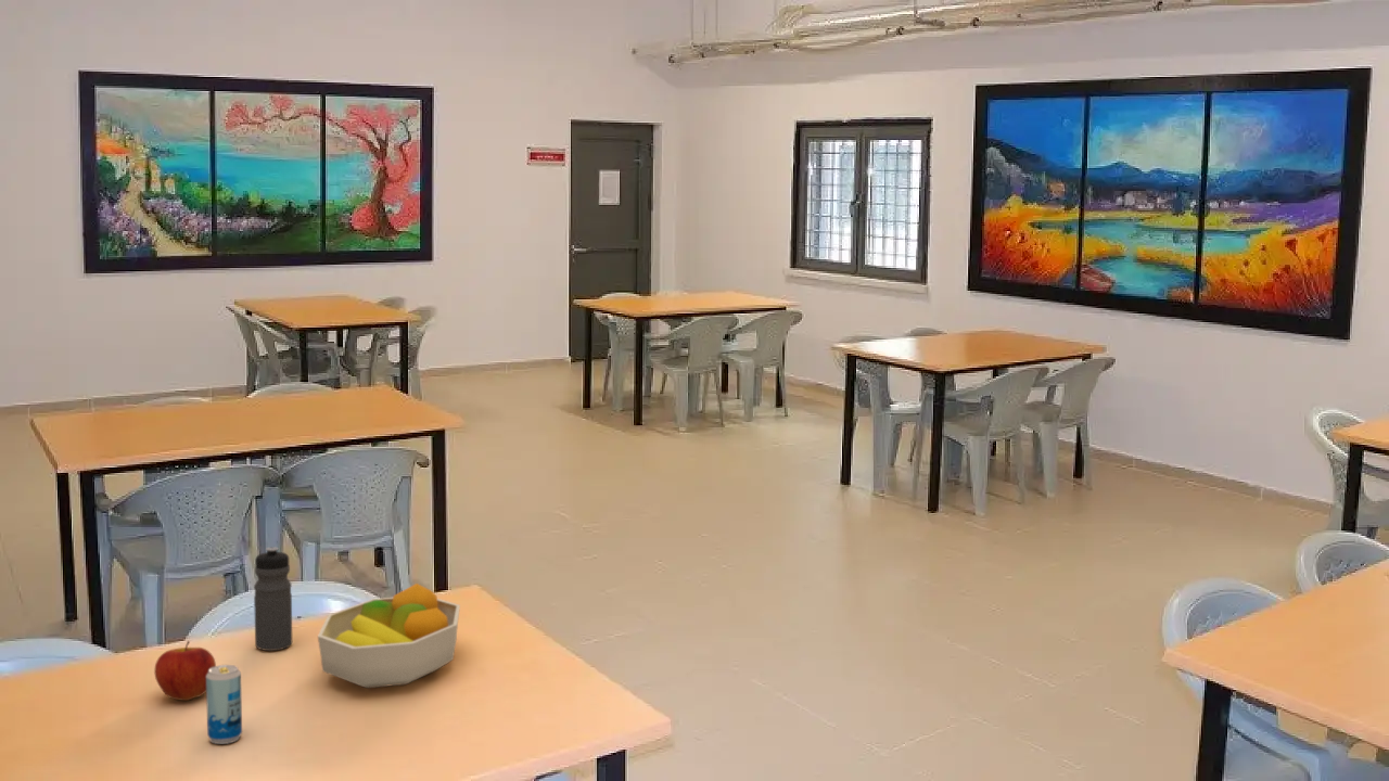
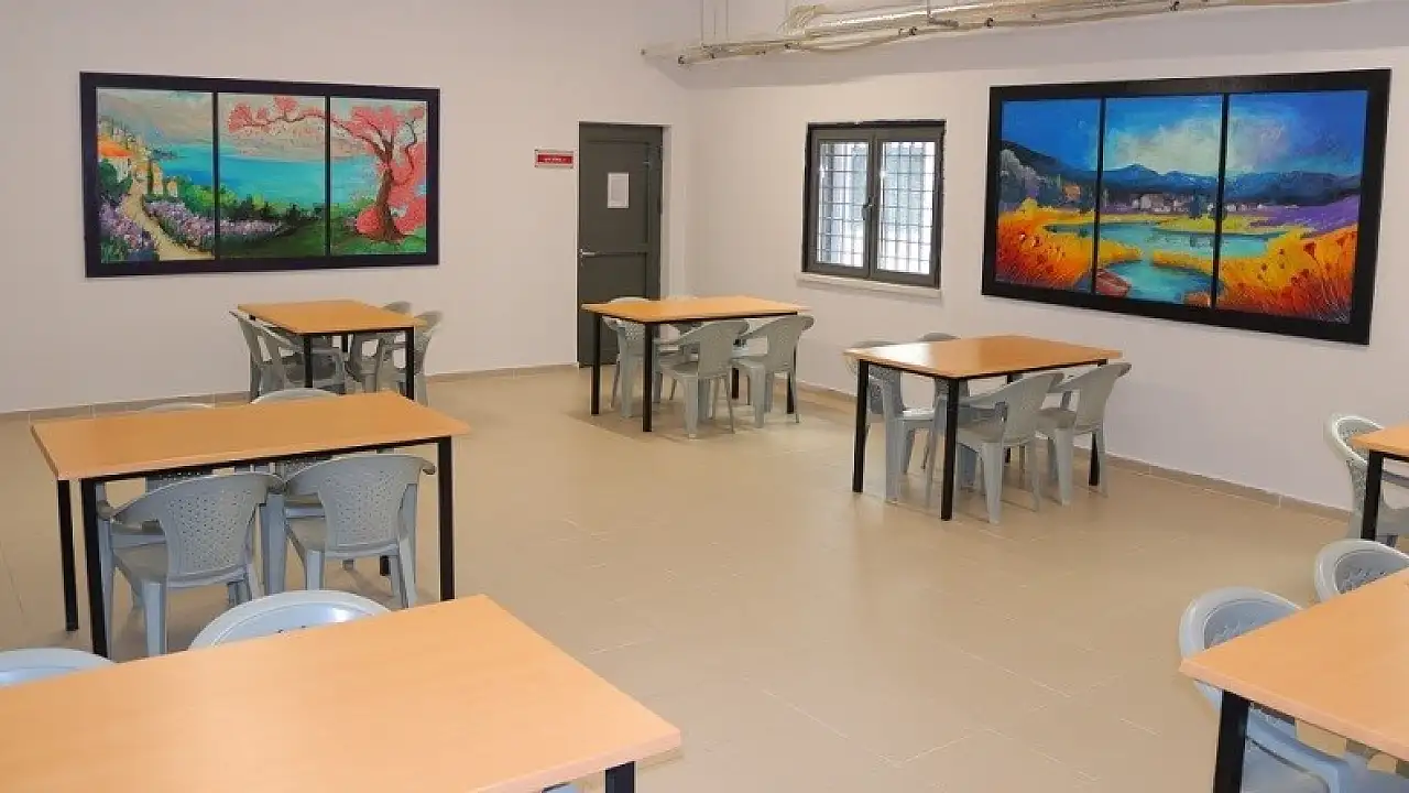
- fruit bowl [317,582,461,689]
- beverage can [205,664,243,745]
- water bottle [253,546,293,652]
- apple [153,640,217,702]
